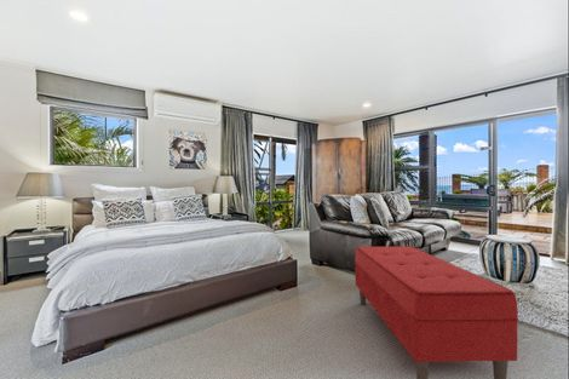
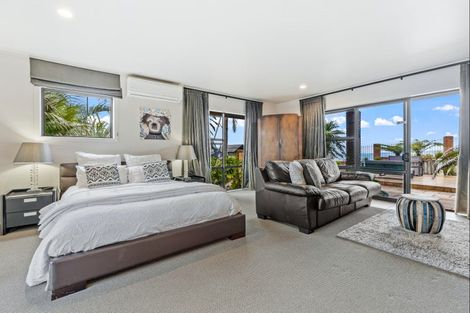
- bench [354,246,519,379]
